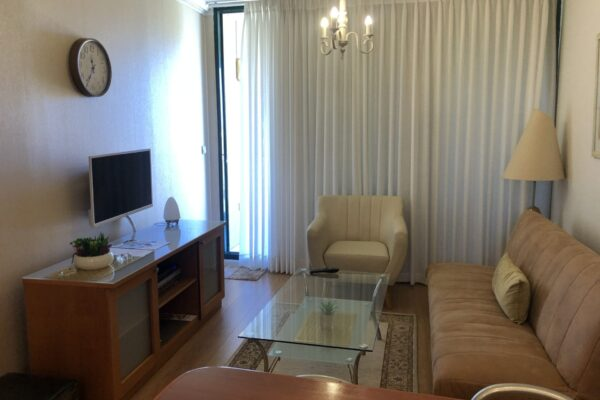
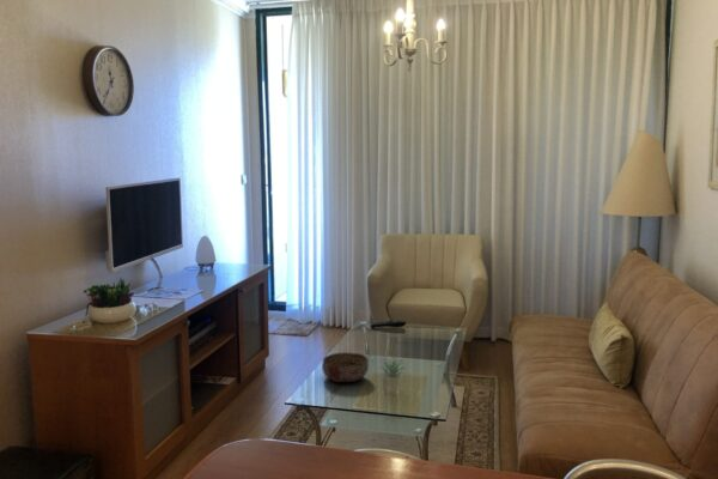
+ bowl [321,351,370,383]
